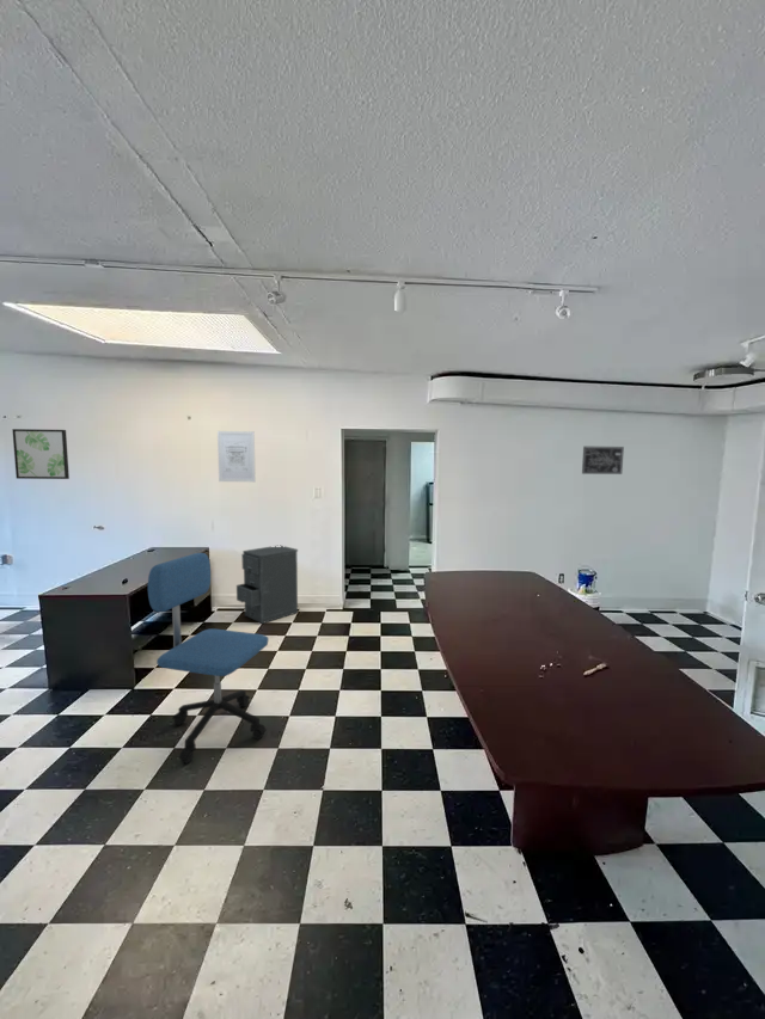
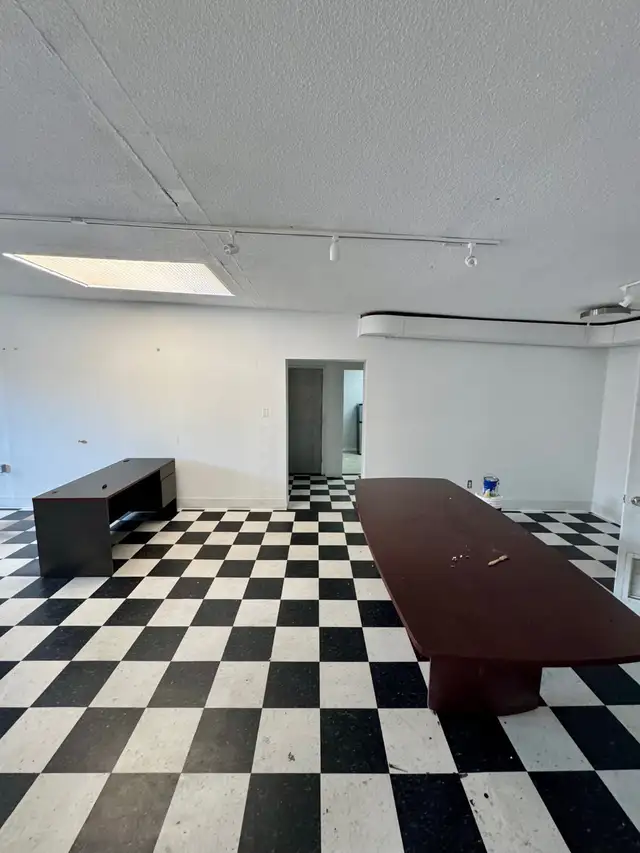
- filing cabinet [235,545,299,625]
- wall art [11,428,71,480]
- wall art [216,430,257,483]
- wall art [581,446,625,475]
- office chair [147,552,270,765]
